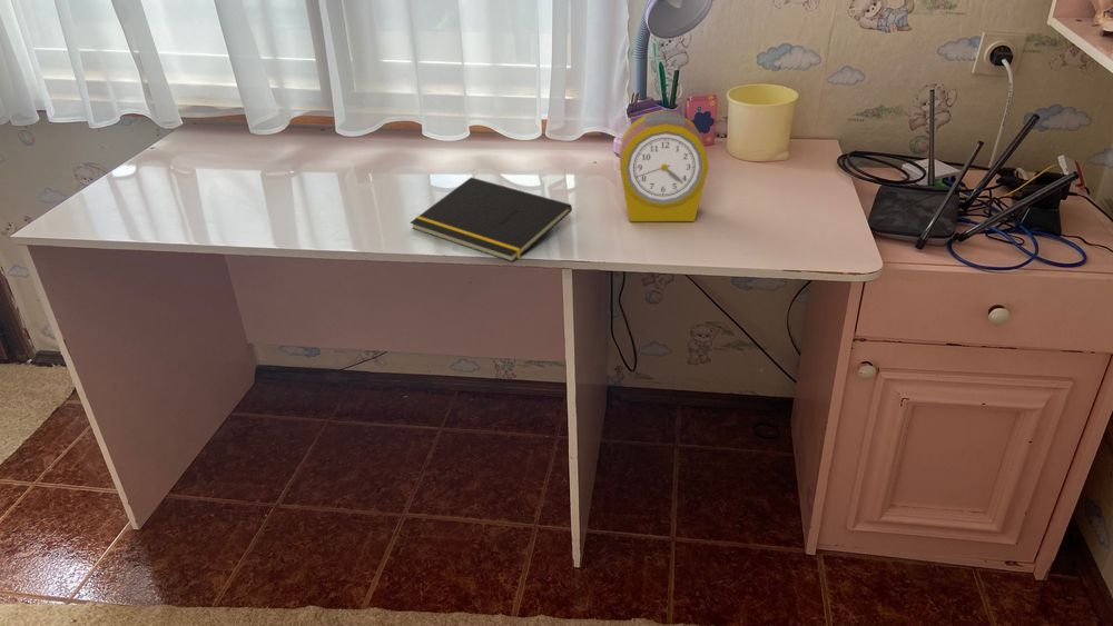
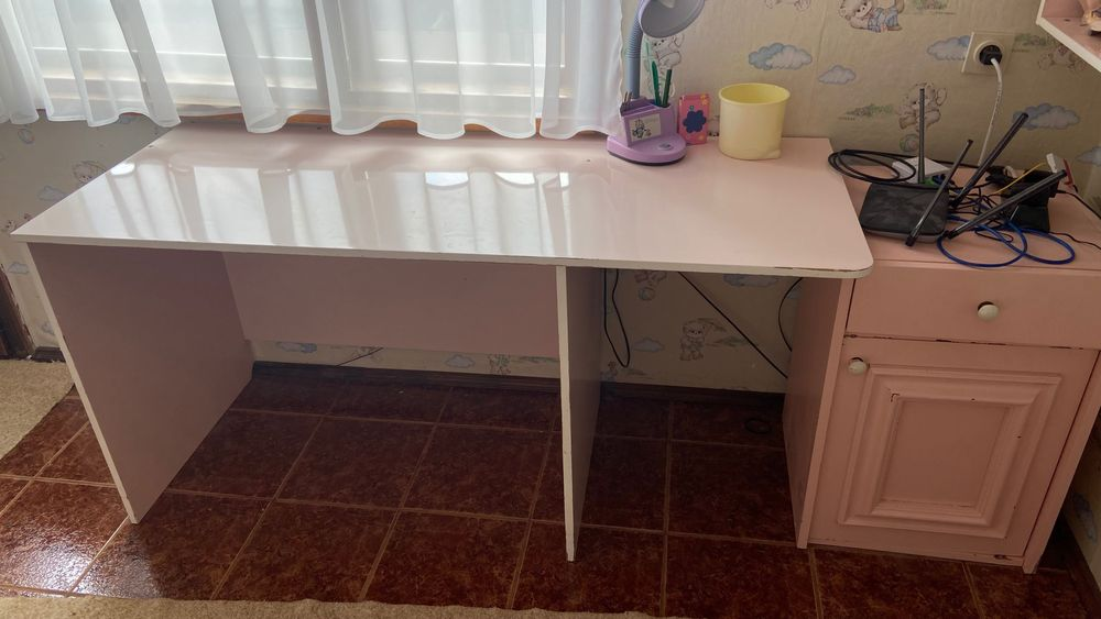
- alarm clock [618,110,710,222]
- notepad [410,176,573,264]
